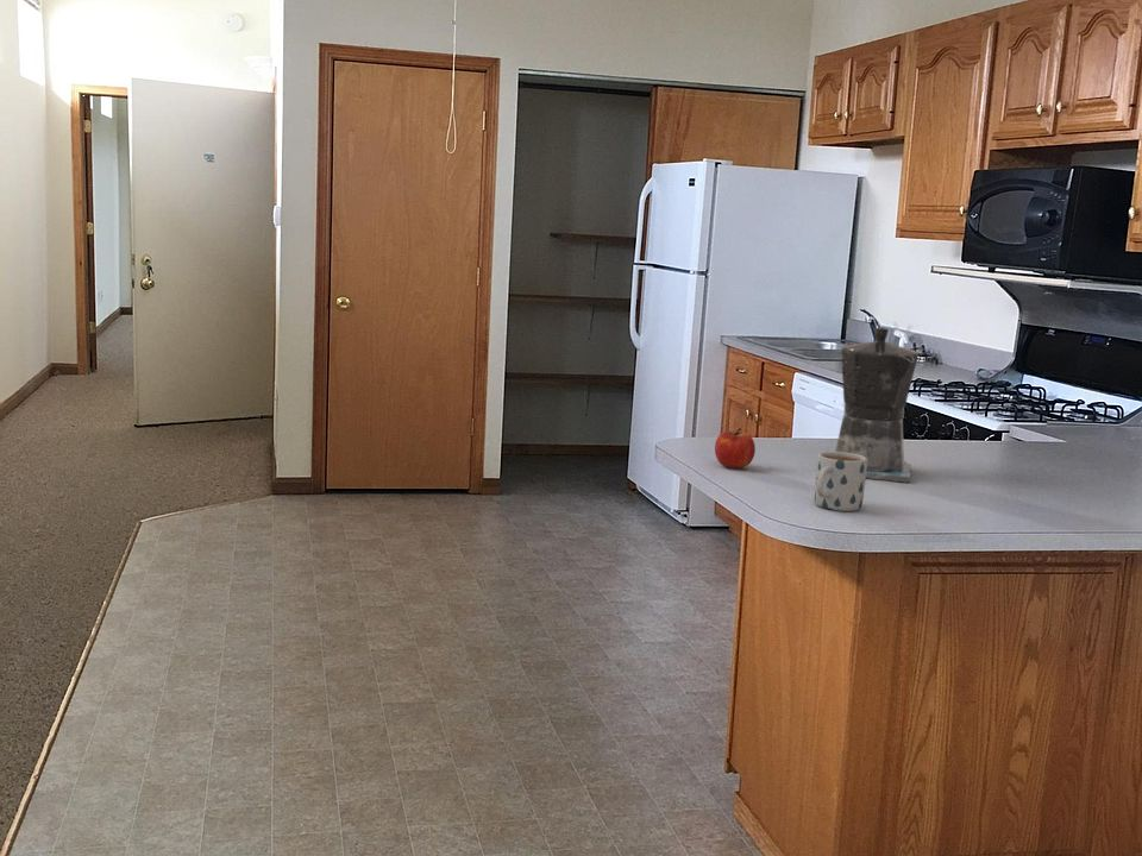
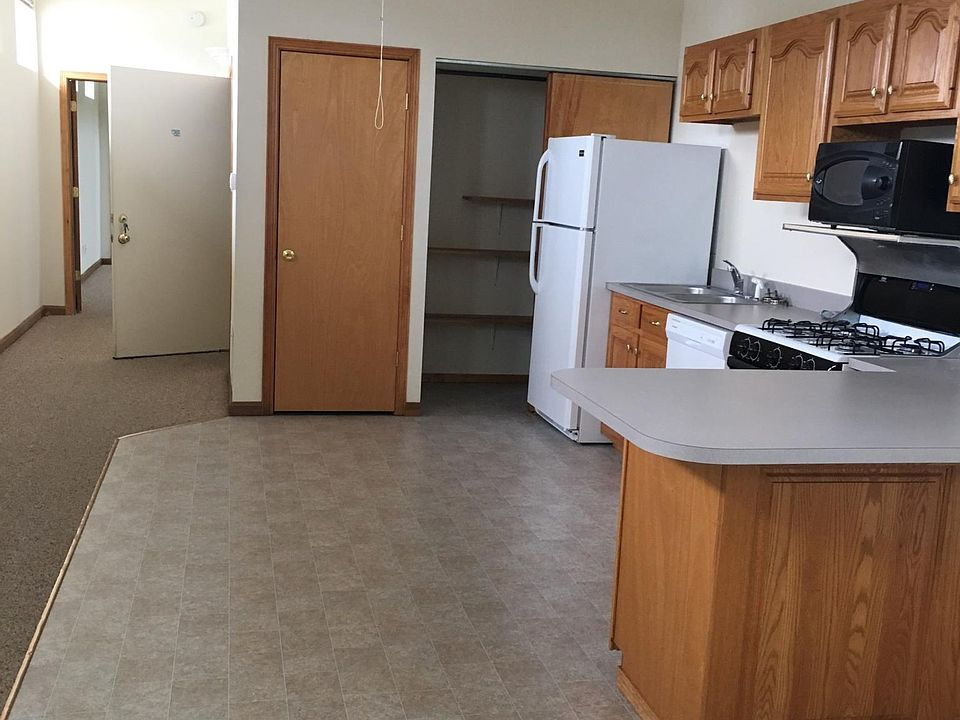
- fruit [714,427,757,470]
- mug [814,451,867,512]
- coffee maker [834,326,920,484]
